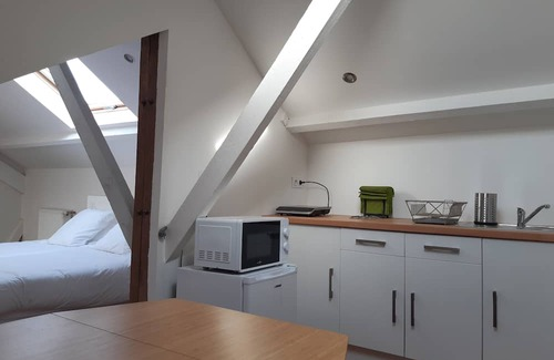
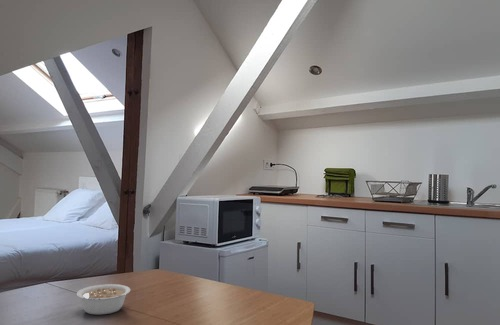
+ legume [76,283,131,316]
